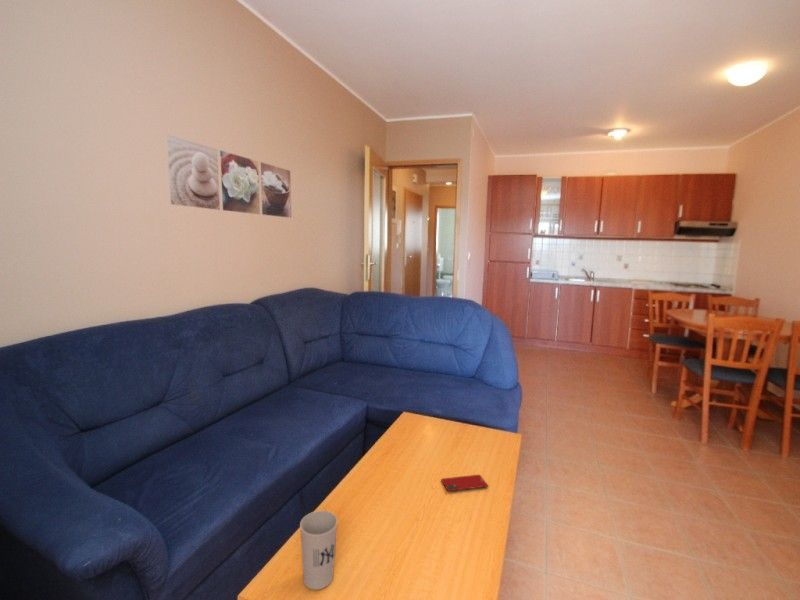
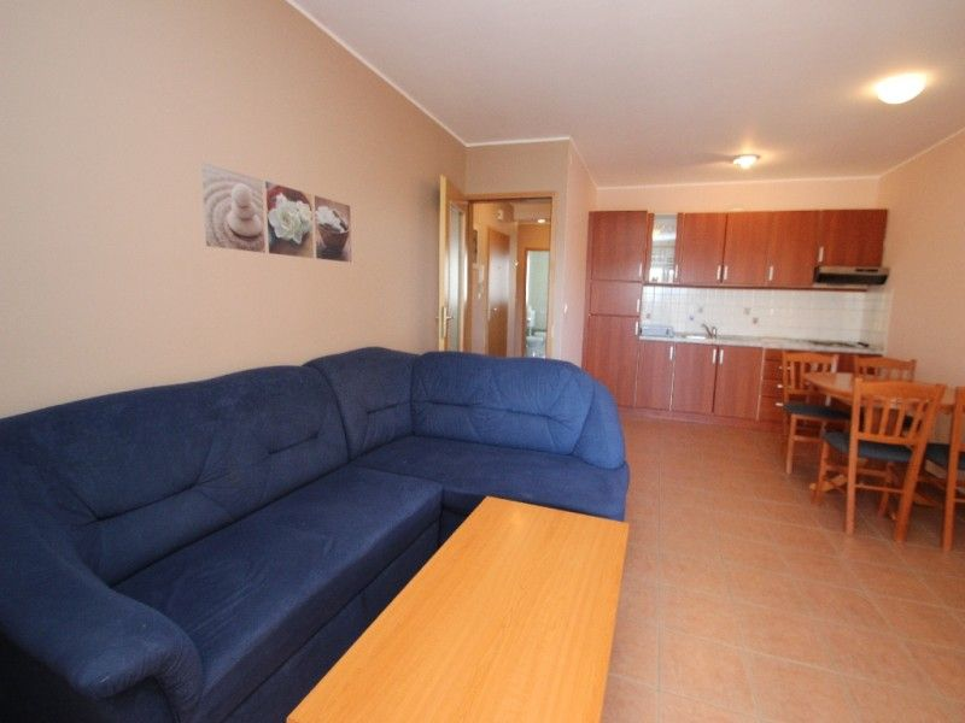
- smartphone [440,474,489,492]
- cup [299,510,339,590]
